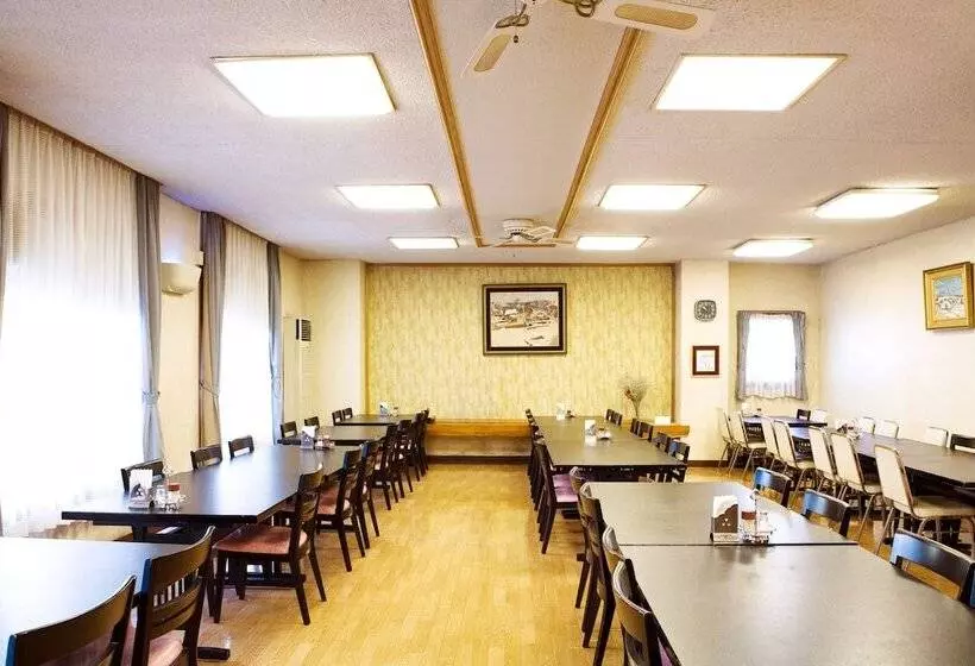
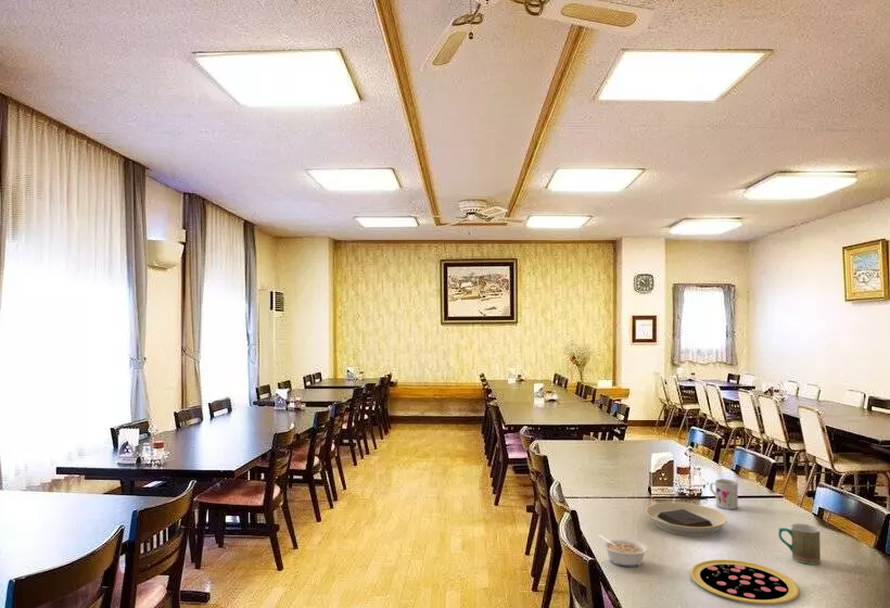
+ mug [709,478,739,510]
+ mug [777,523,822,566]
+ plate [645,502,728,537]
+ pizza [689,559,801,605]
+ legume [597,533,649,568]
